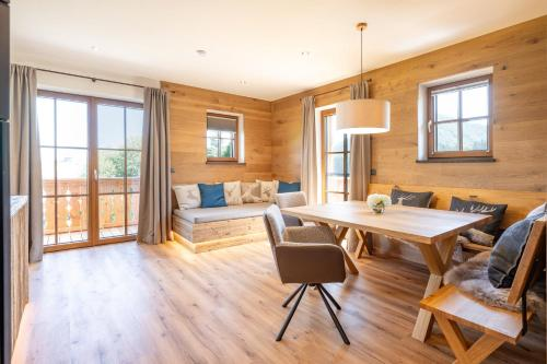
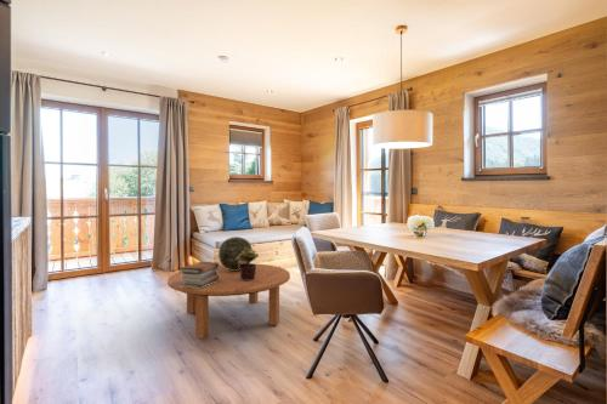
+ potted plant [236,249,260,280]
+ book stack [177,261,220,289]
+ decorative sphere [217,235,254,271]
+ coffee table [166,263,291,340]
